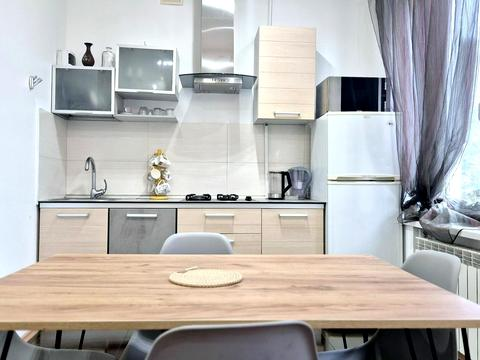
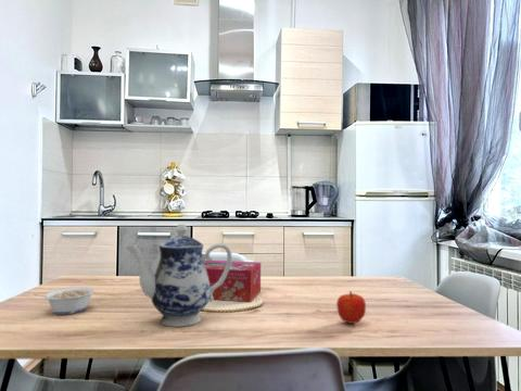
+ fruit [335,290,367,325]
+ legume [33,286,96,315]
+ teapot [125,223,233,328]
+ tissue box [203,260,262,303]
